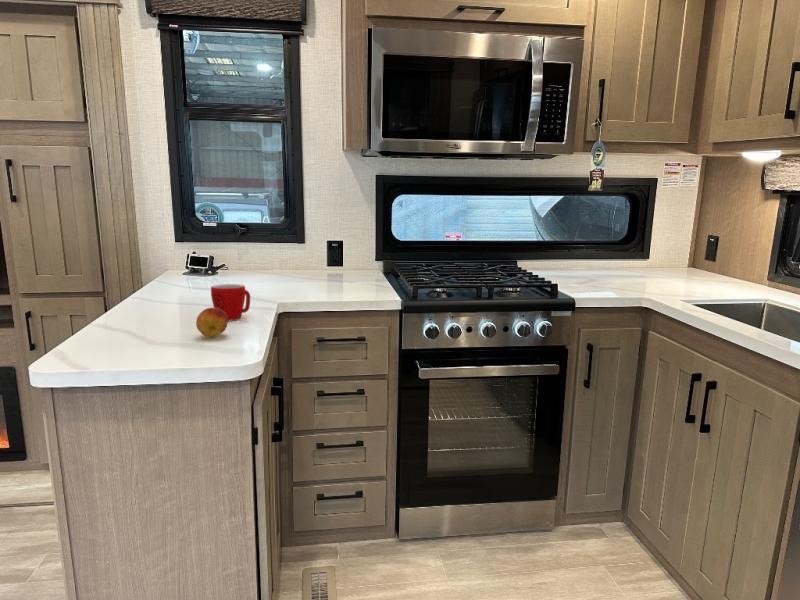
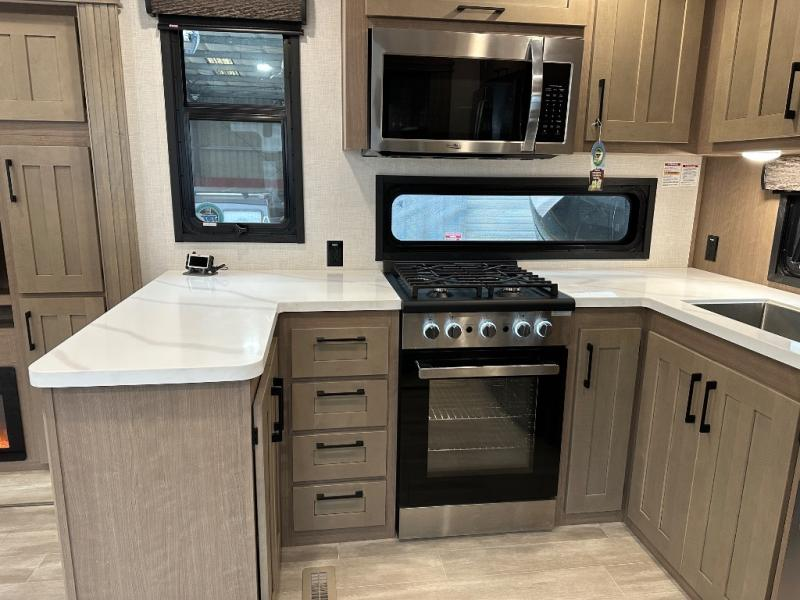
- fruit [195,307,228,338]
- mug [210,283,251,322]
